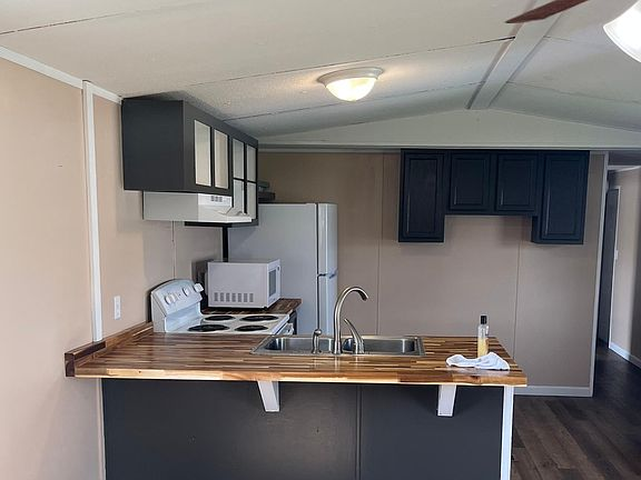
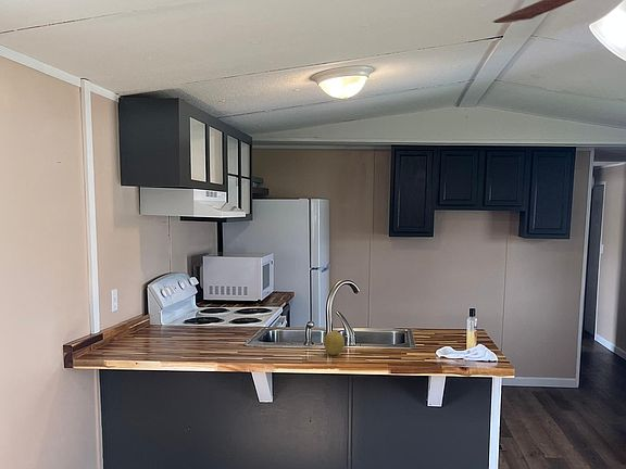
+ fruit [323,330,346,356]
